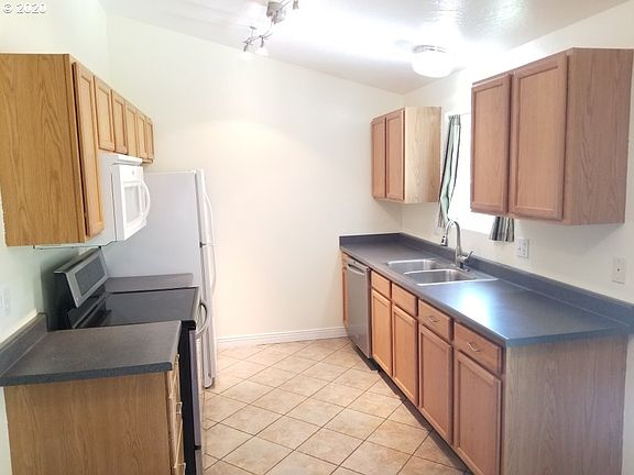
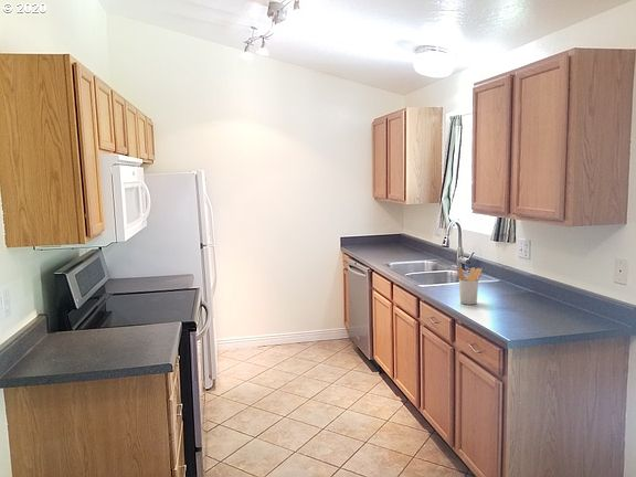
+ utensil holder [456,266,484,306]
